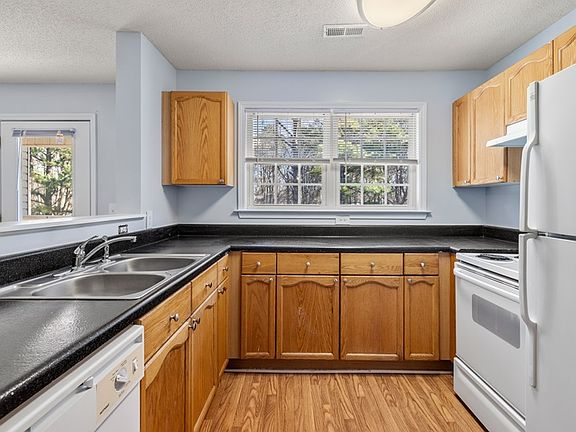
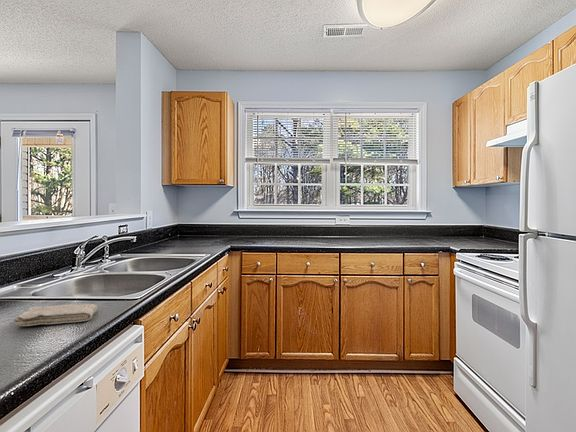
+ washcloth [13,303,98,327]
